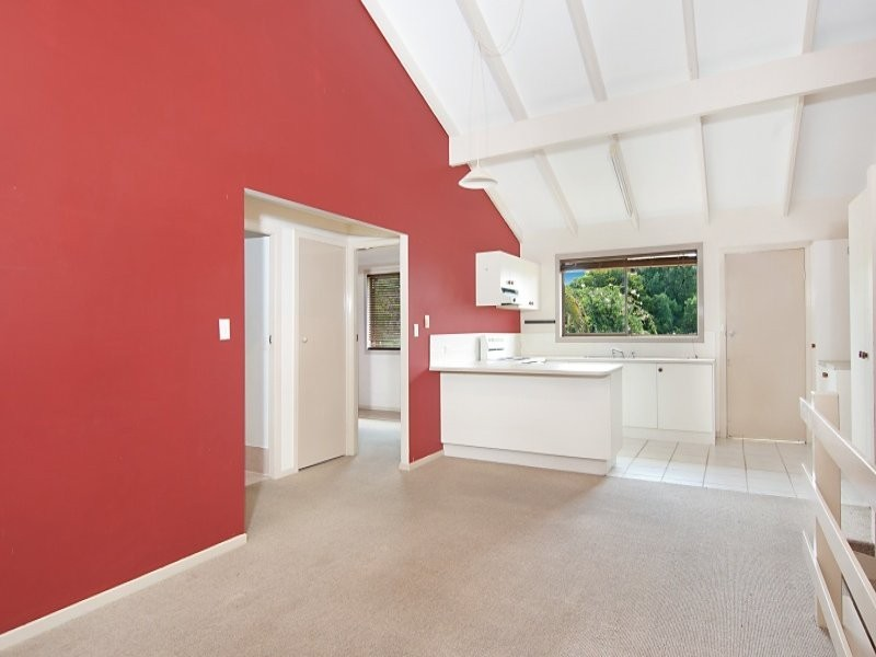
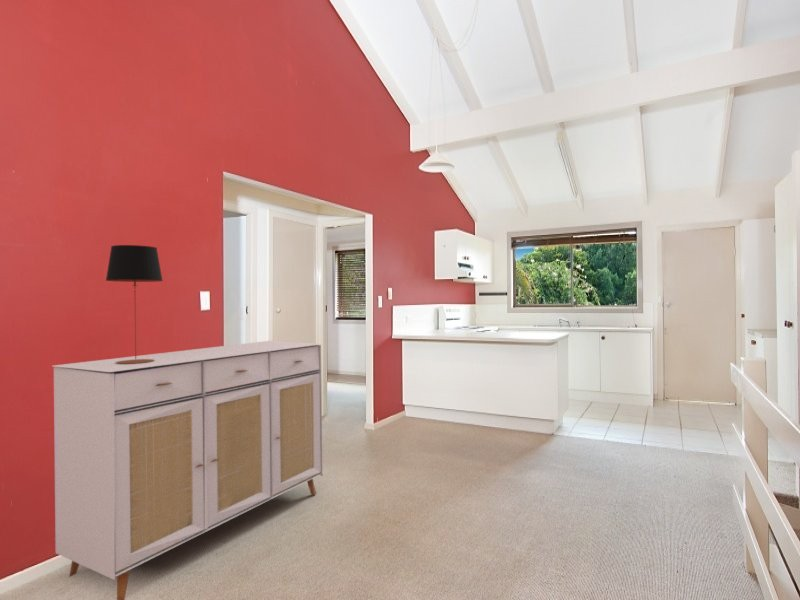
+ sideboard [53,340,323,600]
+ table lamp [105,244,164,364]
